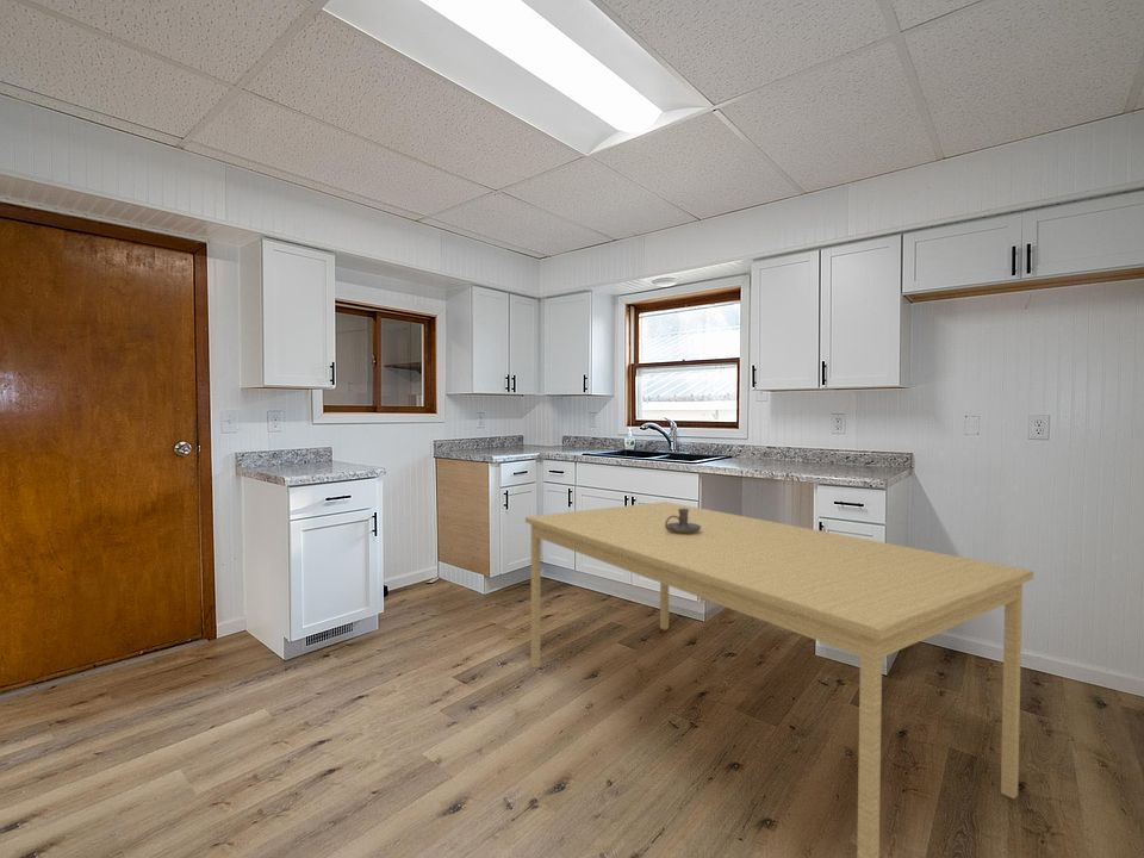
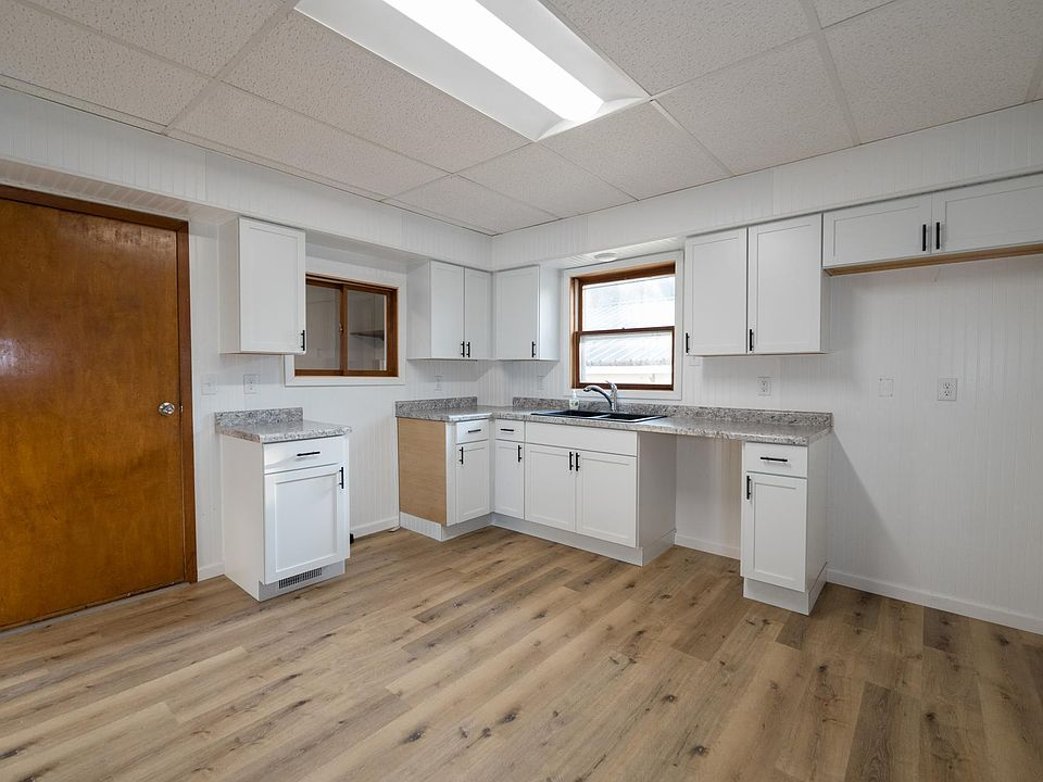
- candle holder [665,509,701,533]
- dining table [524,500,1034,858]
